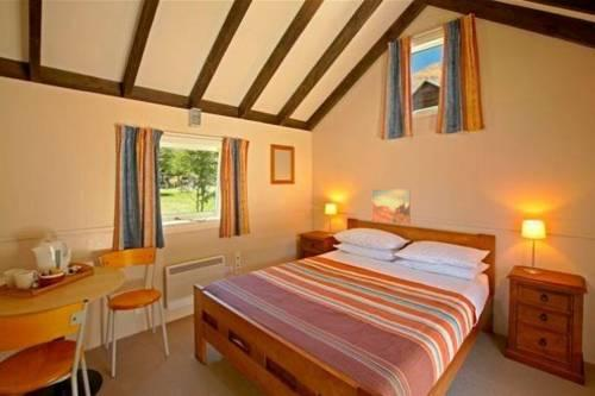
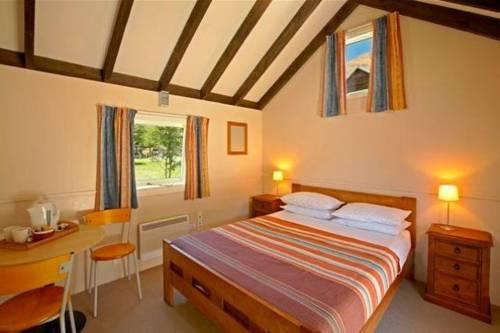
- wall art [370,188,412,225]
